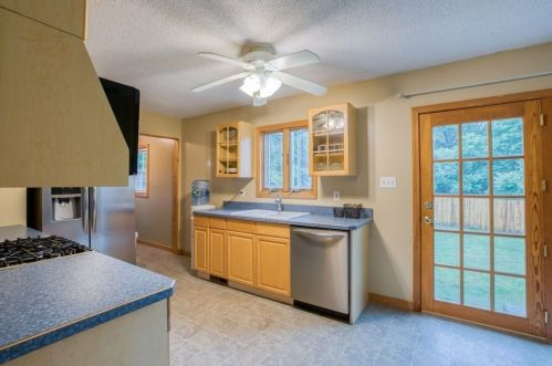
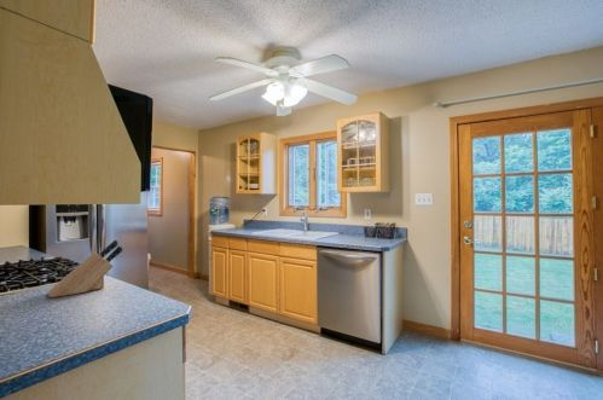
+ knife block [47,239,123,298]
